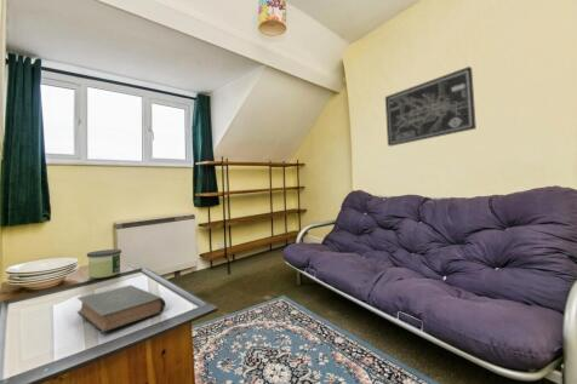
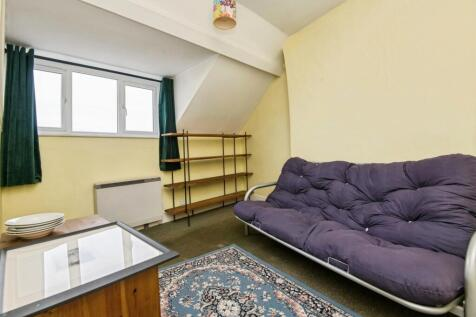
- wall art [384,65,478,148]
- book [76,283,166,334]
- candle [86,248,122,280]
